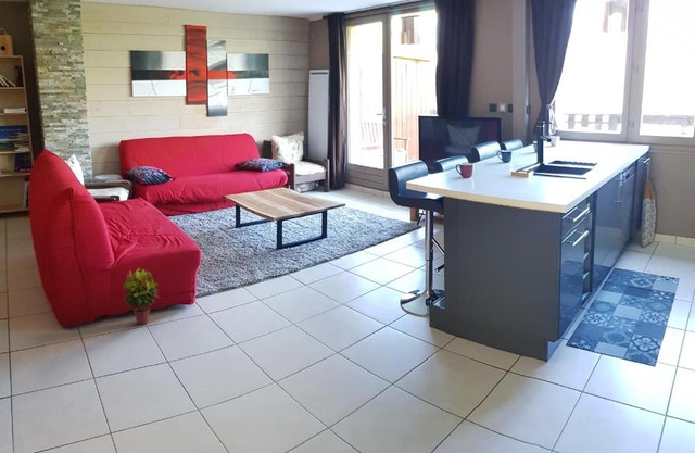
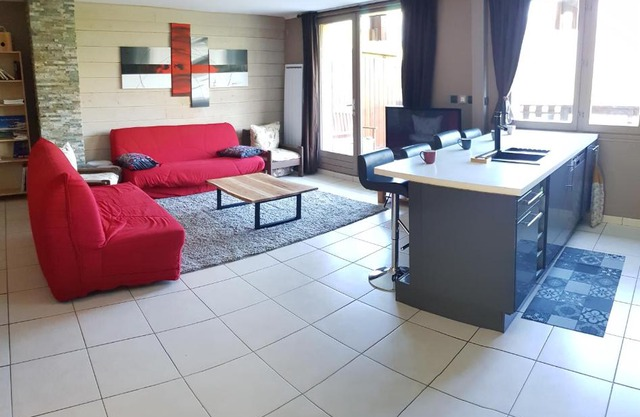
- potted plant [122,267,162,326]
